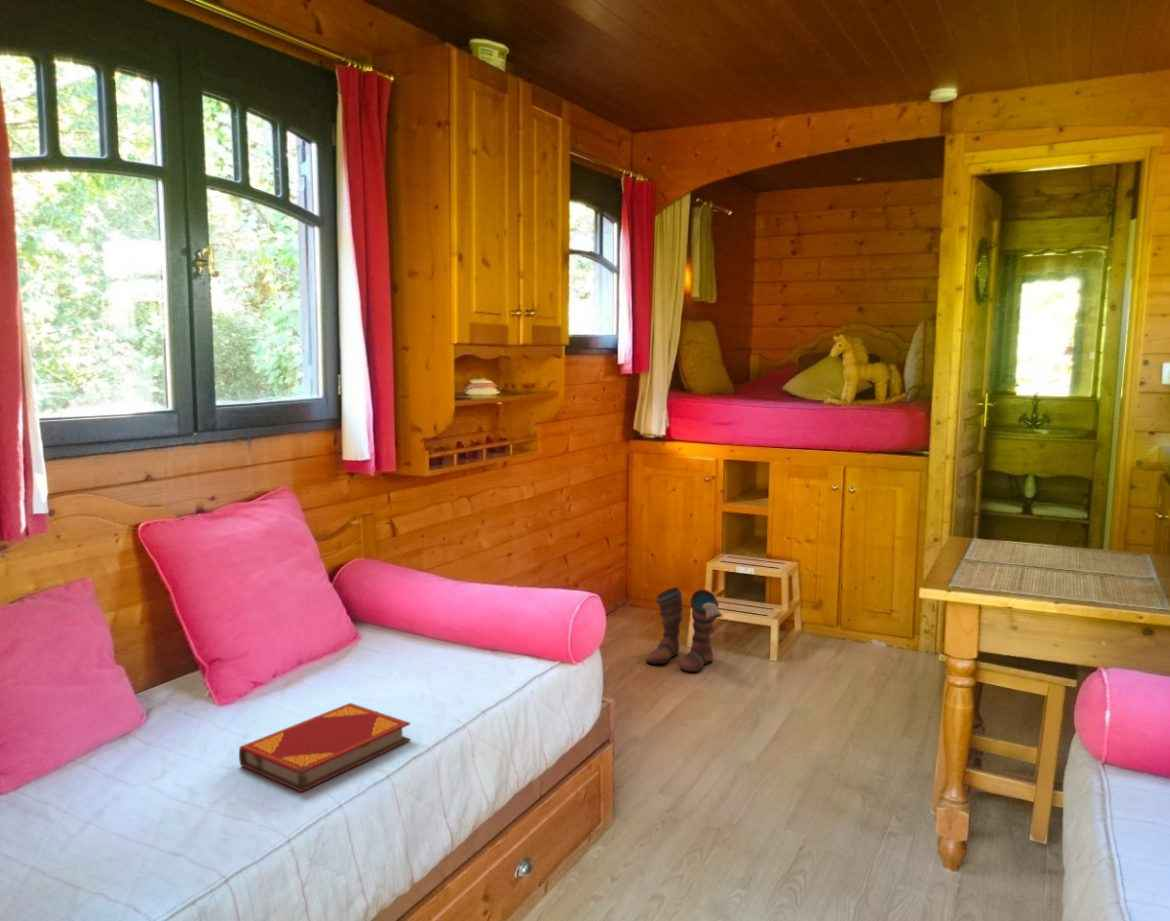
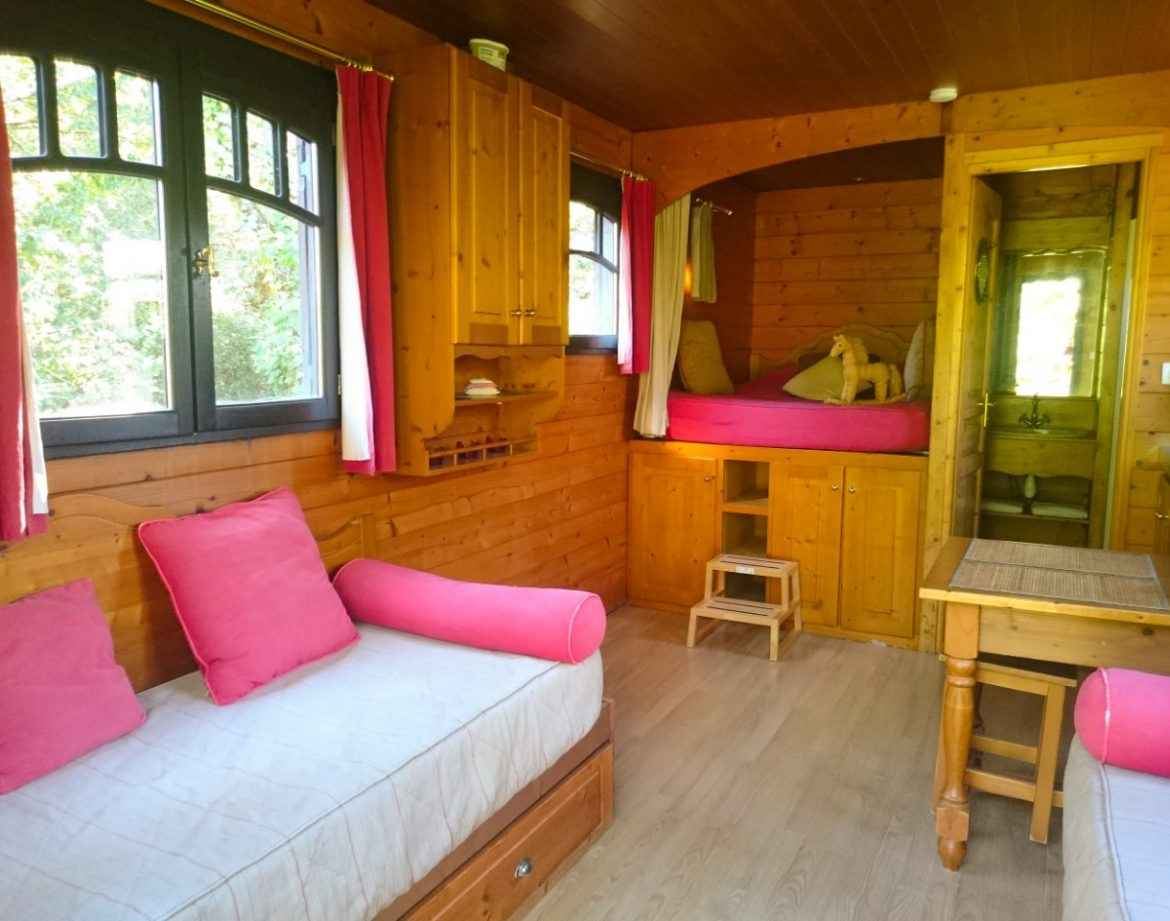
- boots [645,586,724,673]
- hardback book [238,702,411,793]
